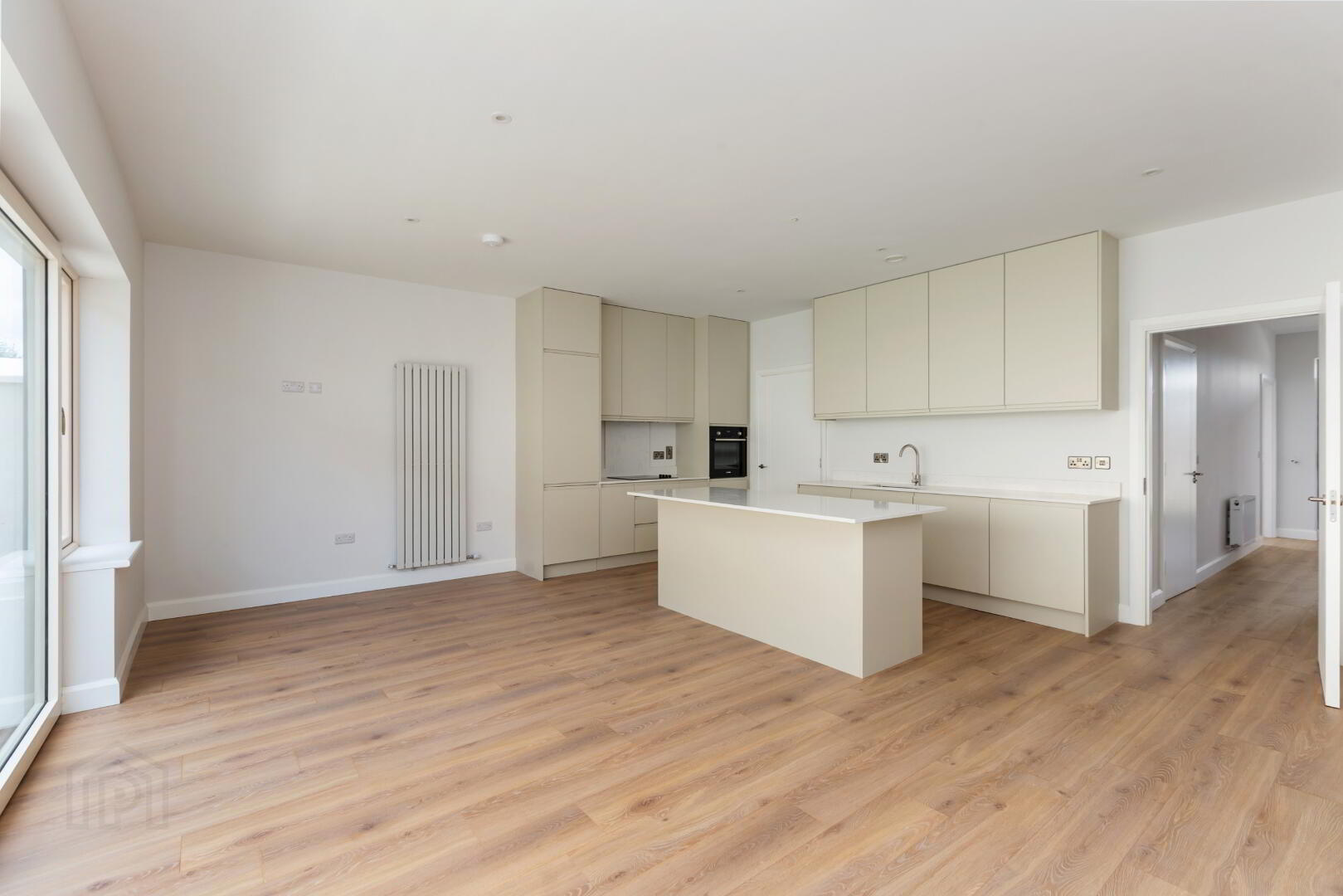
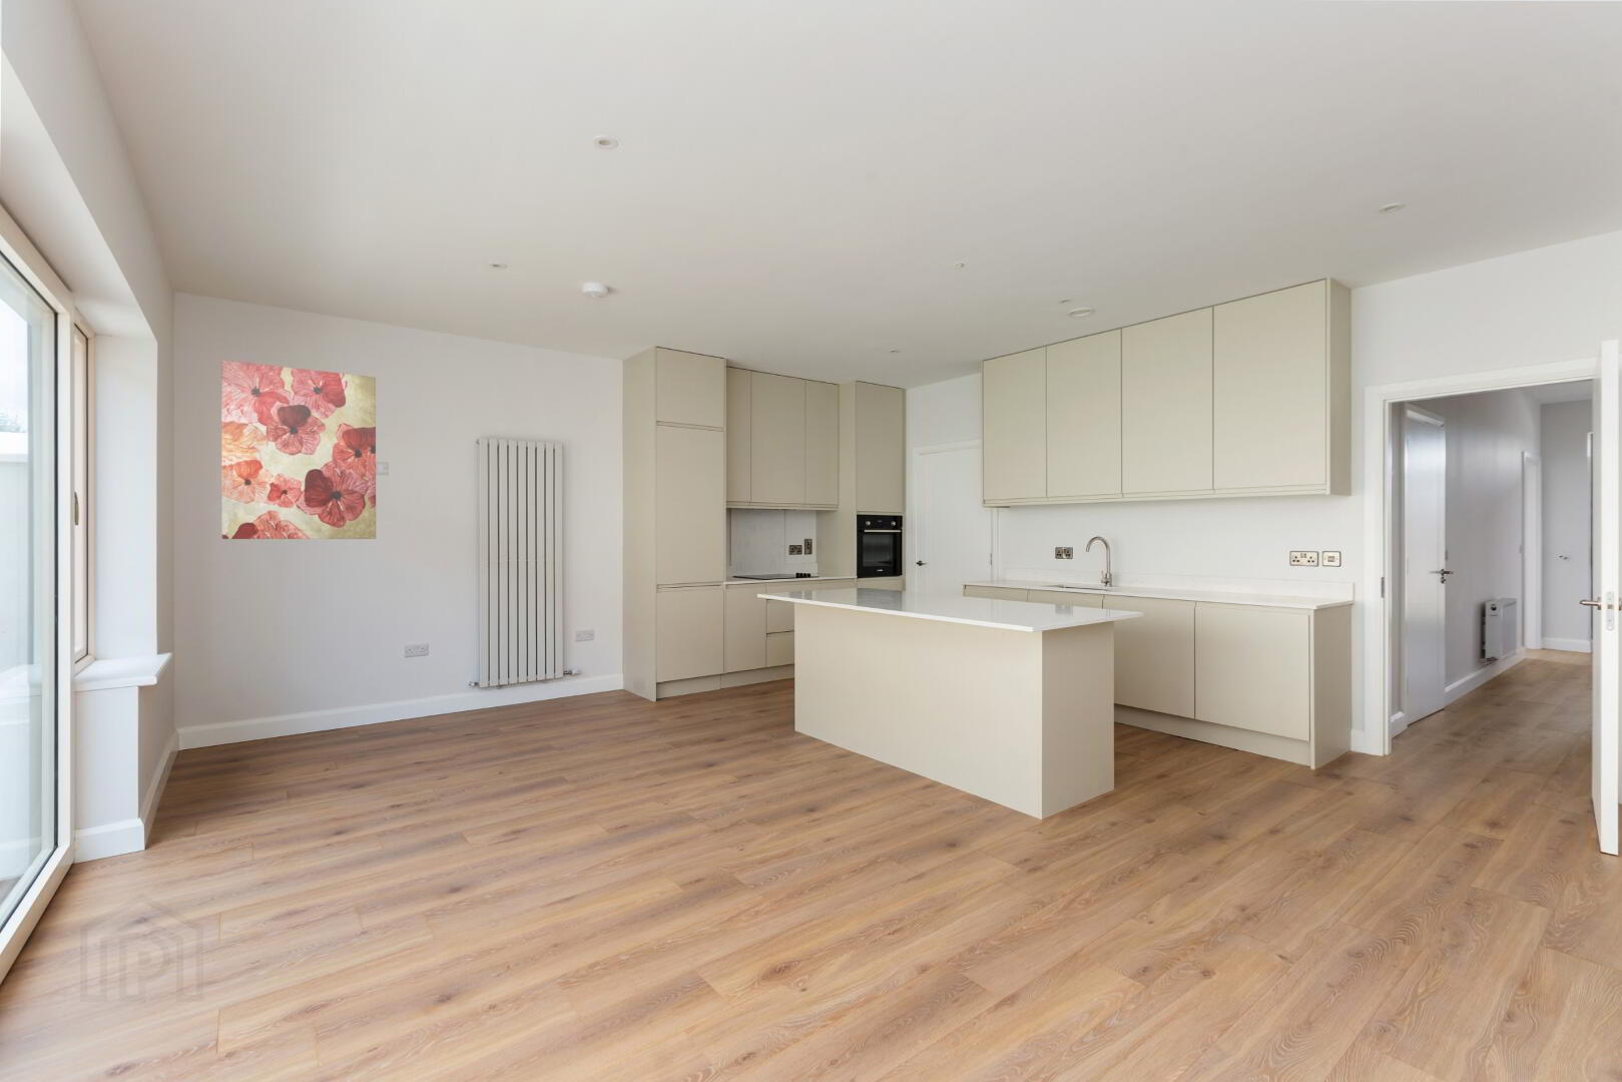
+ wall art [220,359,377,540]
